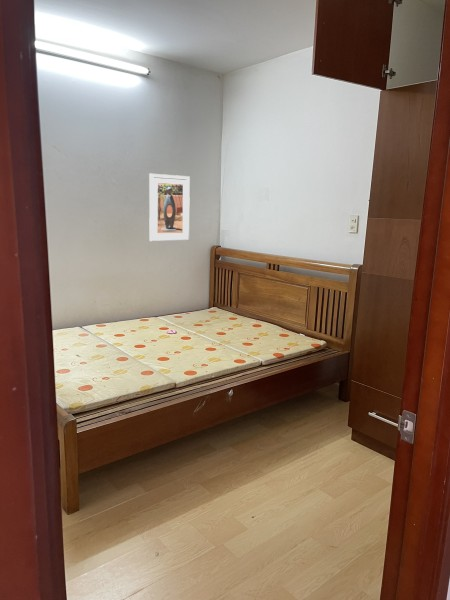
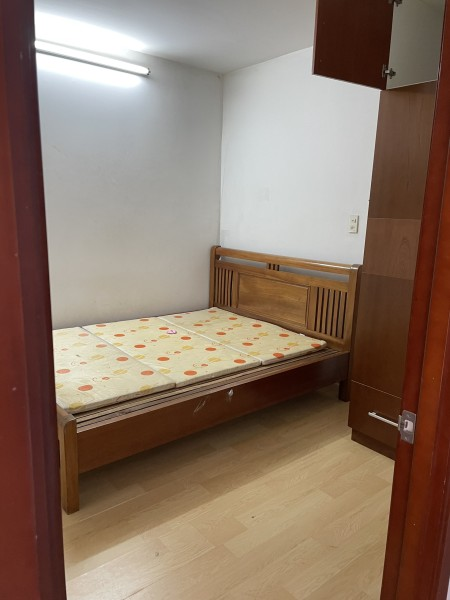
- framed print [148,173,191,242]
